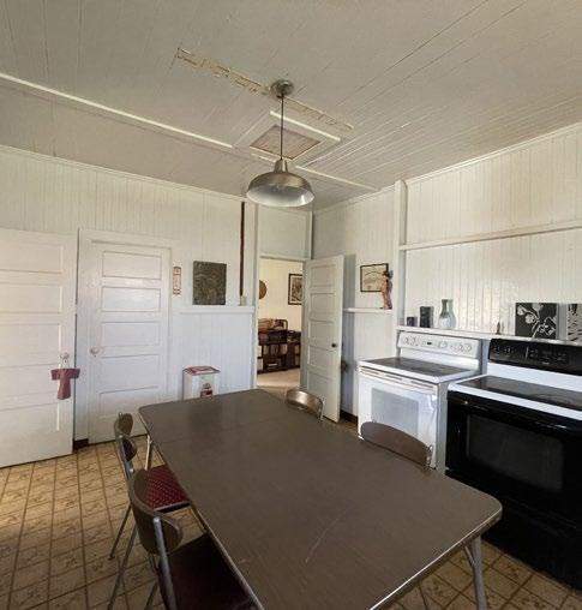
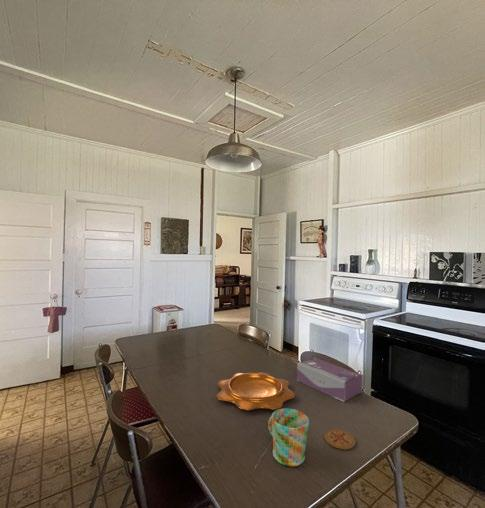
+ tissue box [296,357,364,403]
+ mug [267,407,310,467]
+ coaster [323,428,356,450]
+ decorative bowl [215,372,296,411]
